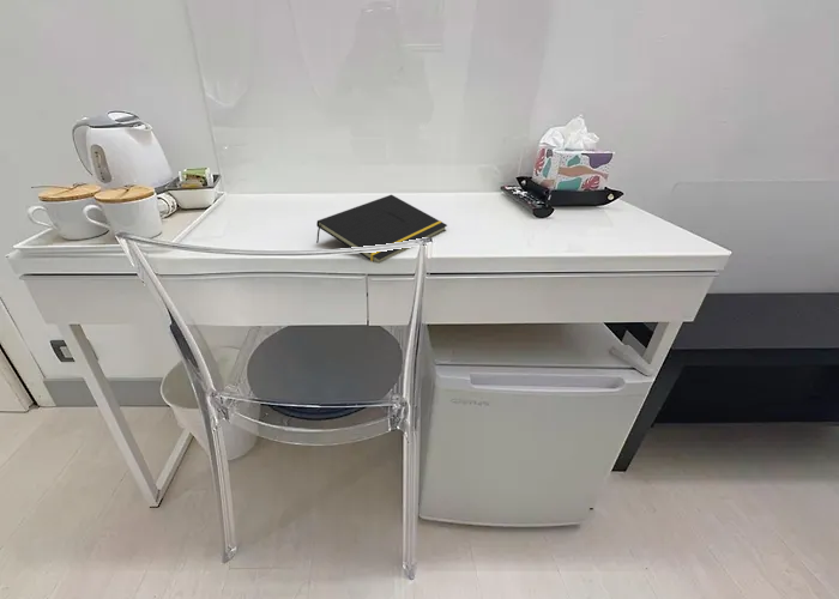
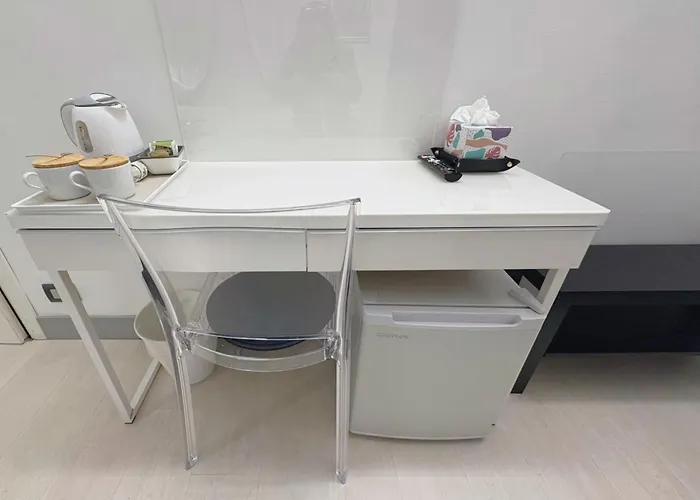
- notepad [315,194,448,264]
